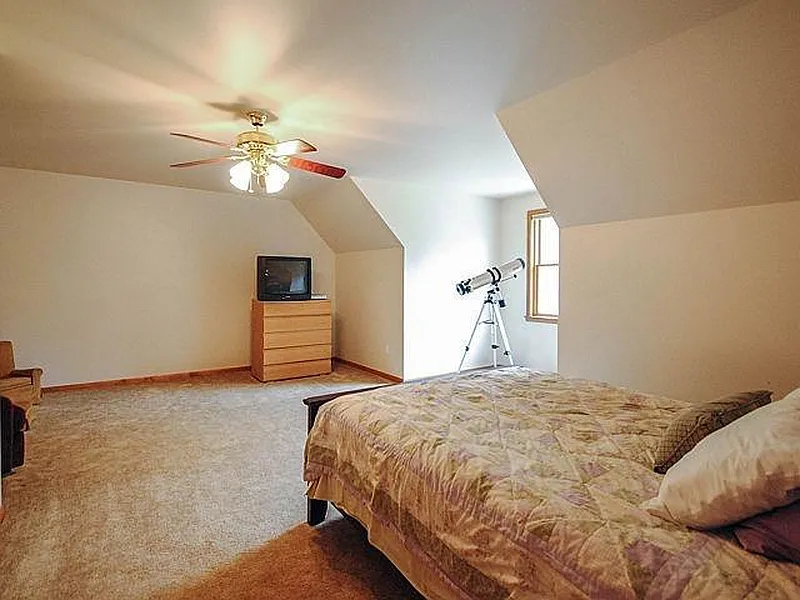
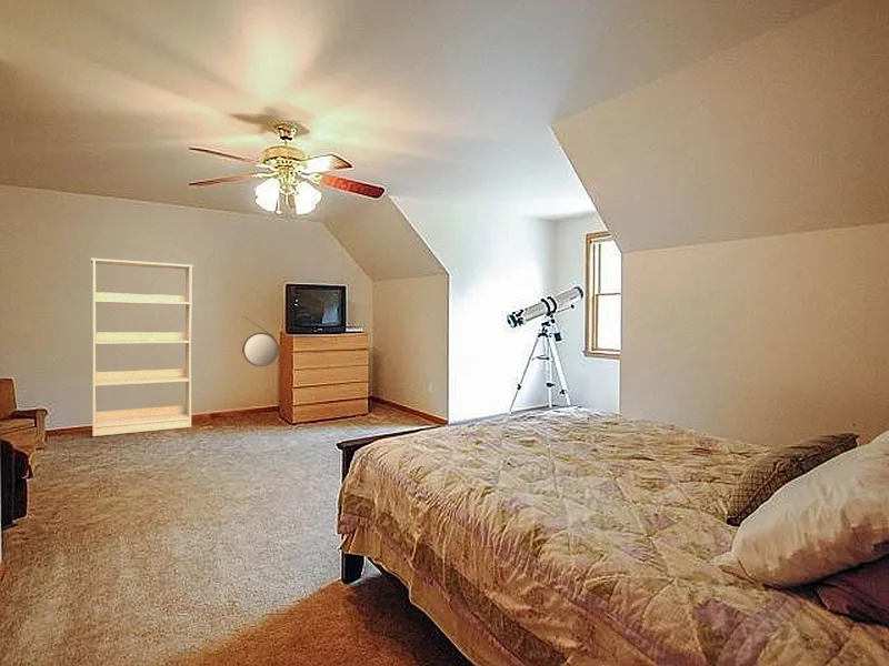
+ home mirror [241,315,280,367]
+ bookcase [90,258,194,437]
